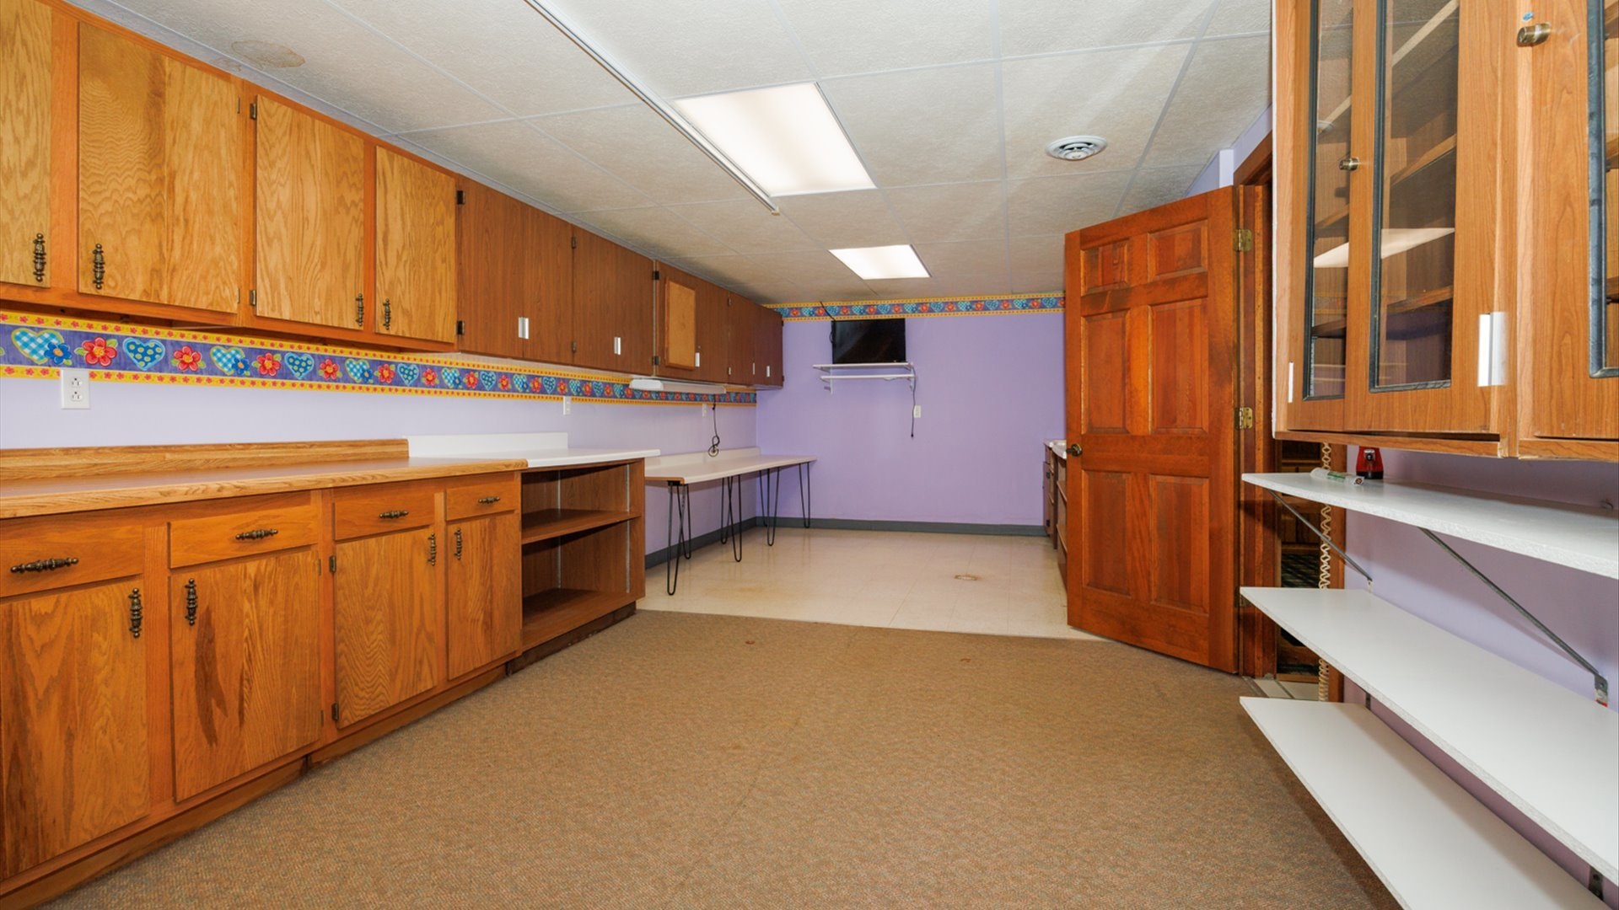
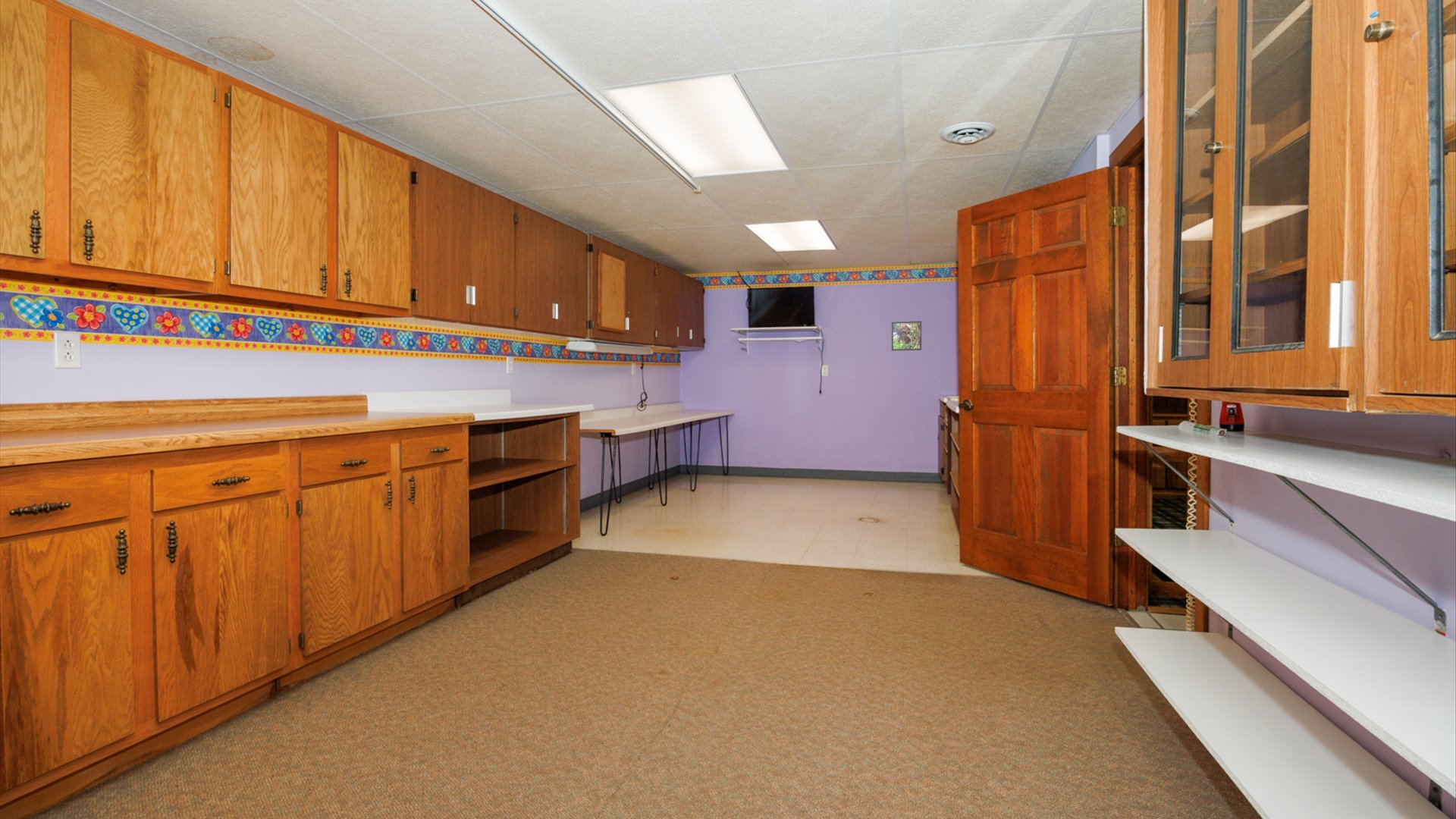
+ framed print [891,320,922,351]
